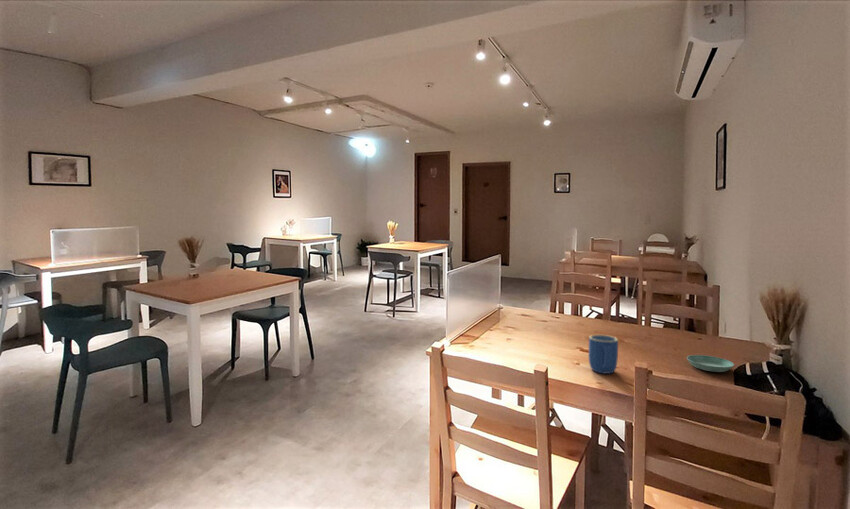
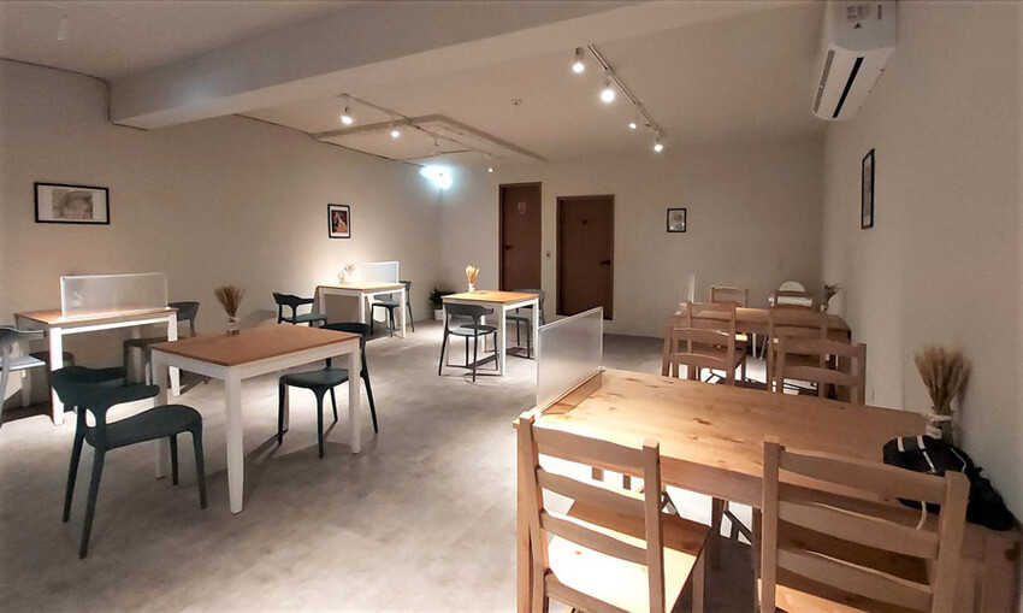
- saucer [686,354,735,373]
- mug [588,334,619,375]
